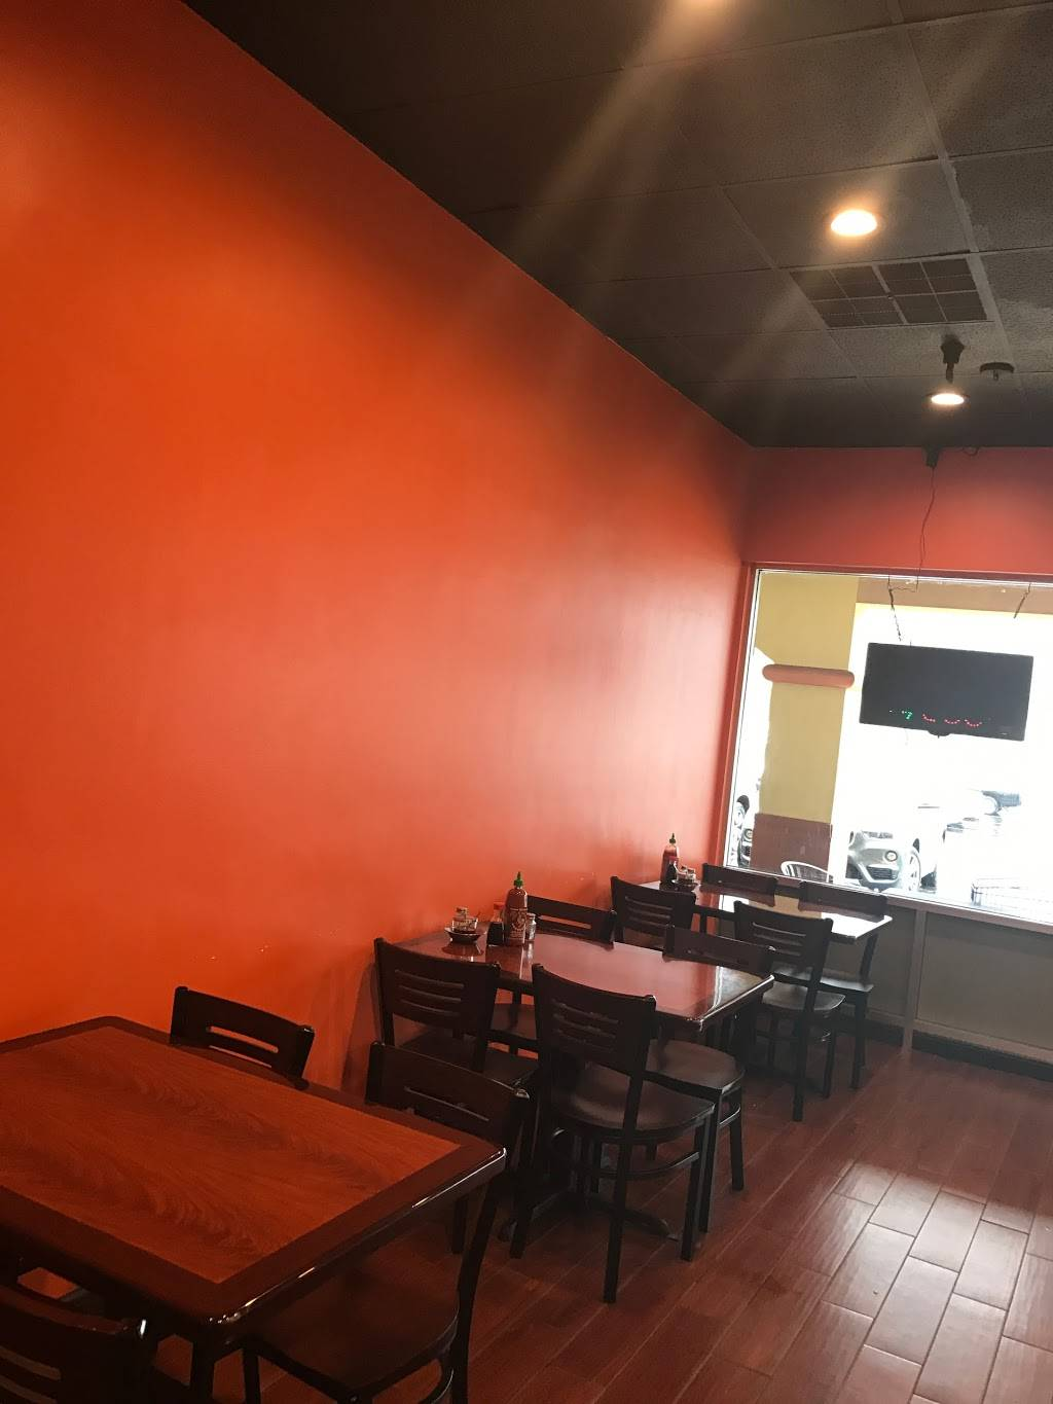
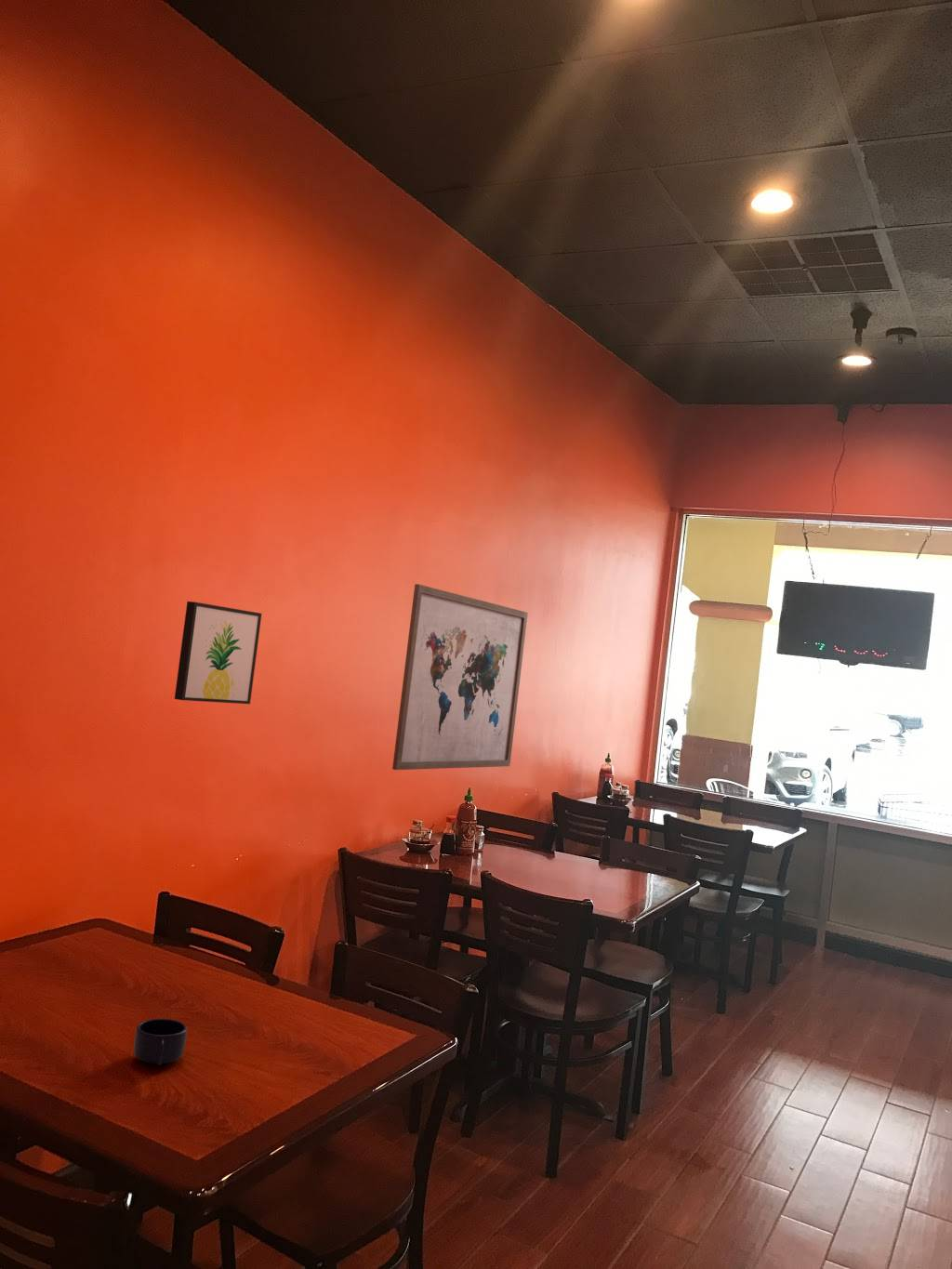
+ wall art [174,601,262,705]
+ mug [133,1018,188,1066]
+ wall art [391,583,529,771]
